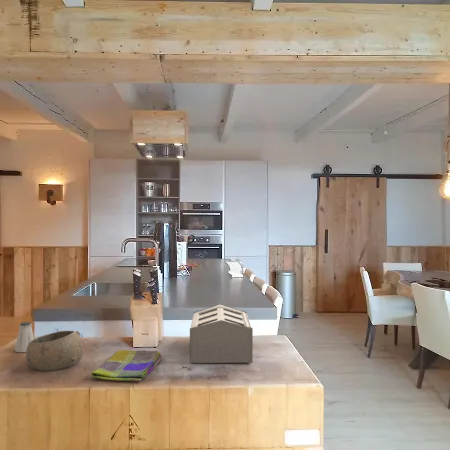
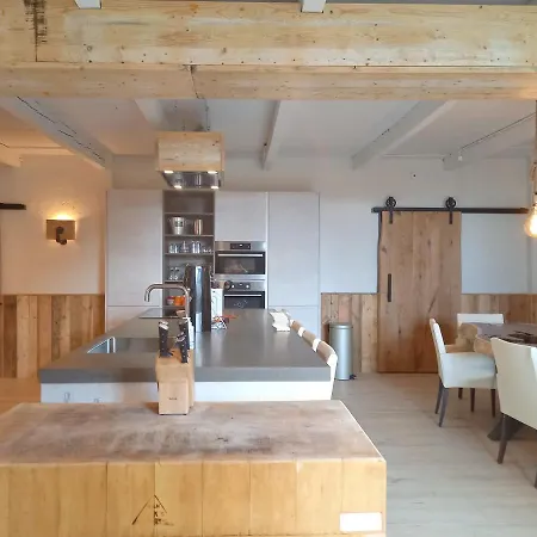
- saltshaker [14,321,35,353]
- toaster [189,304,254,364]
- bowl [25,330,84,372]
- dish towel [90,349,163,382]
